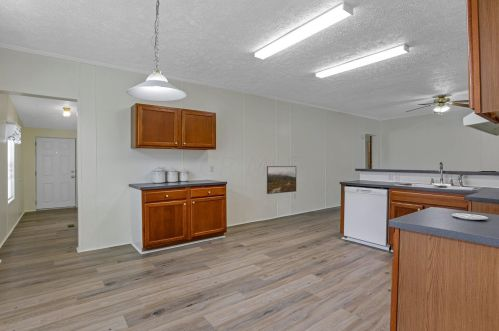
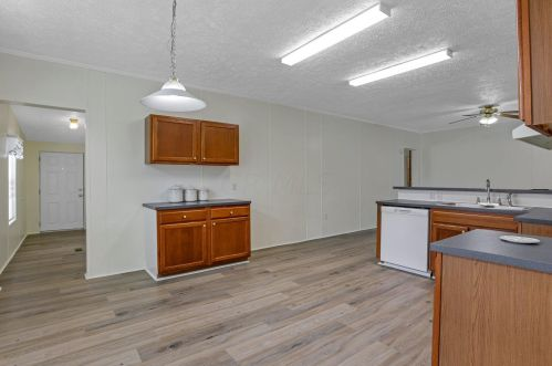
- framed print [266,165,297,195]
